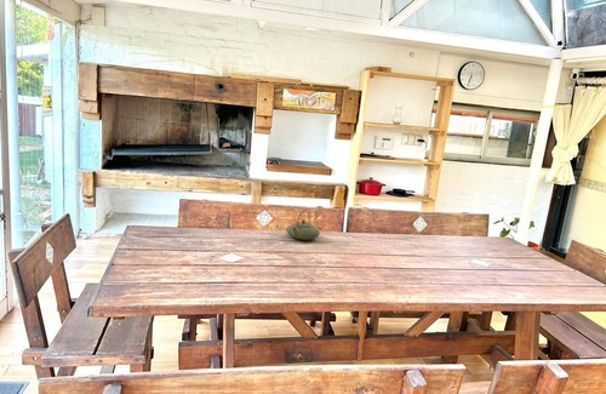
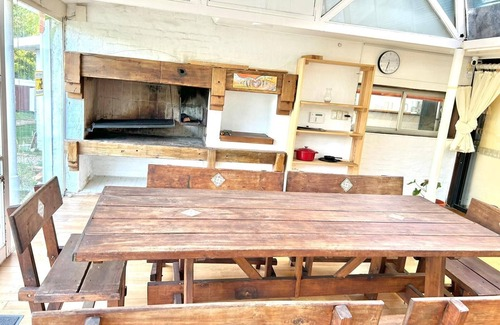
- teapot [285,209,321,241]
